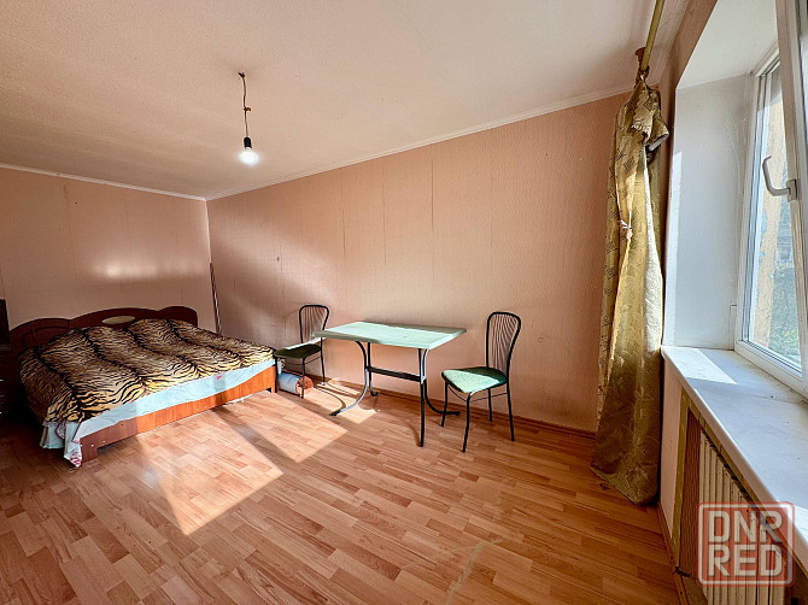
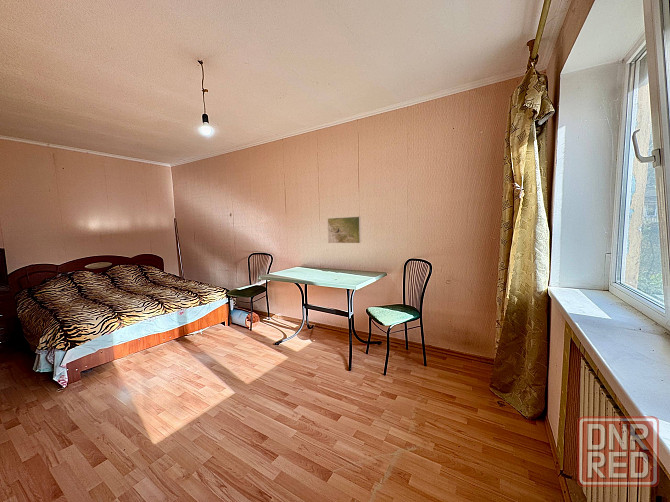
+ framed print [326,216,362,244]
